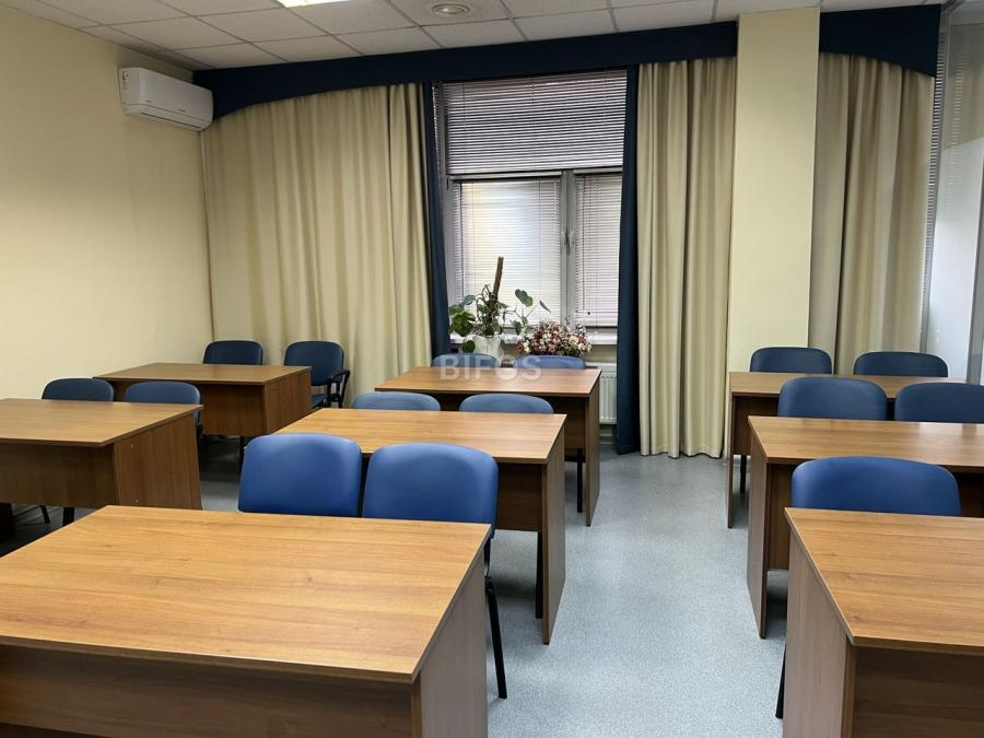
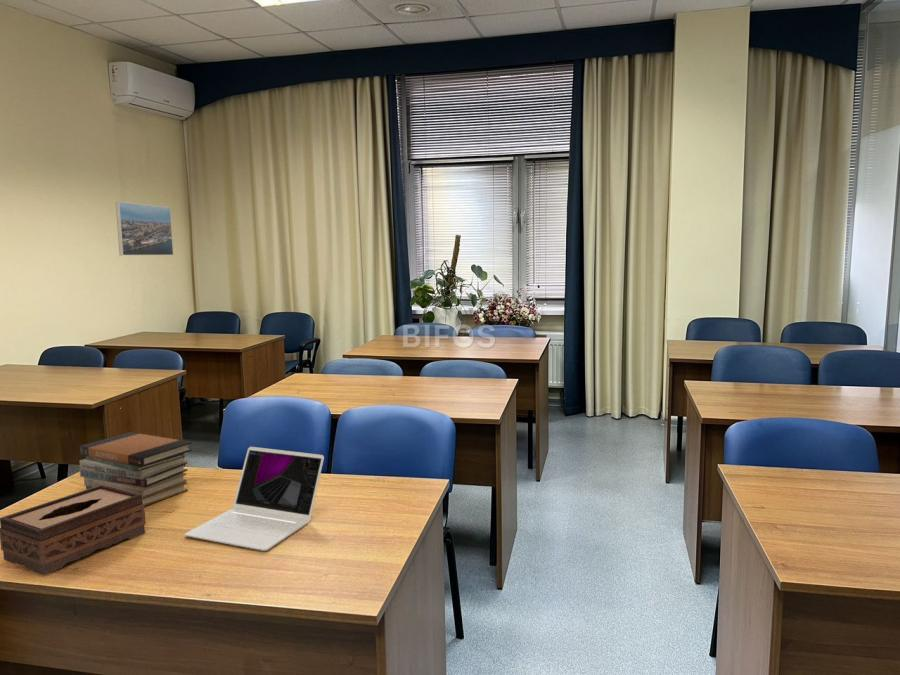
+ book stack [78,431,193,507]
+ tissue box [0,485,147,576]
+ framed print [115,201,174,256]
+ laptop [184,446,325,552]
